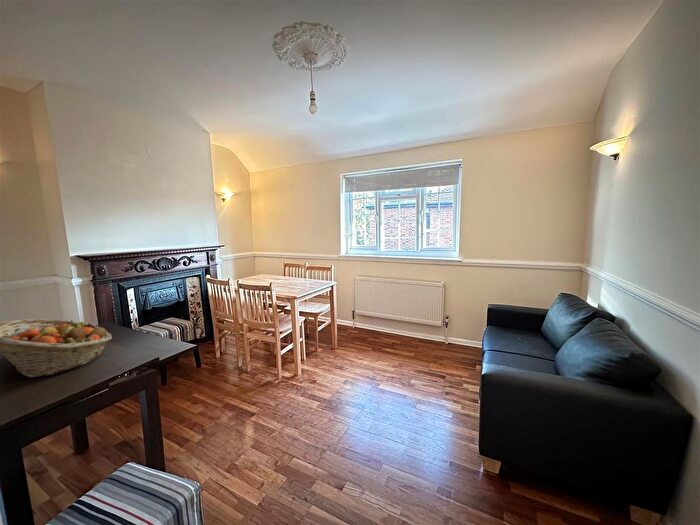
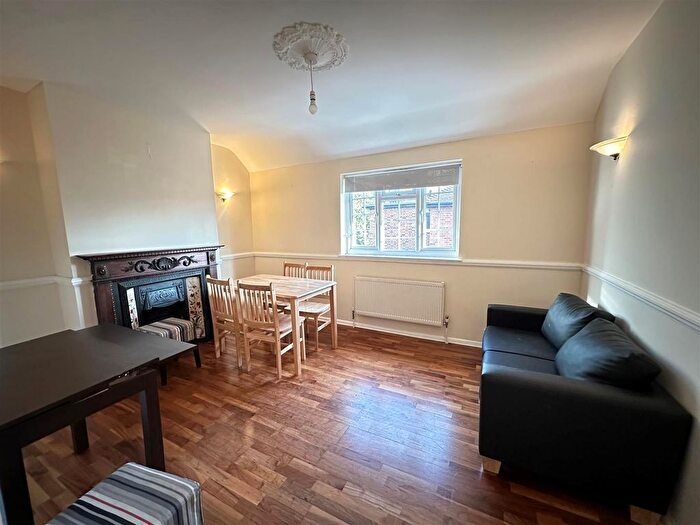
- fruit basket [0,318,113,379]
